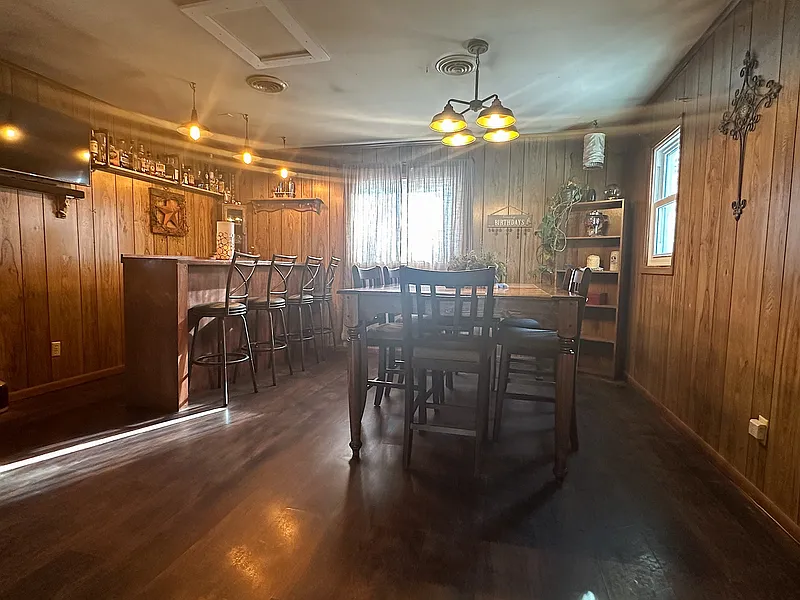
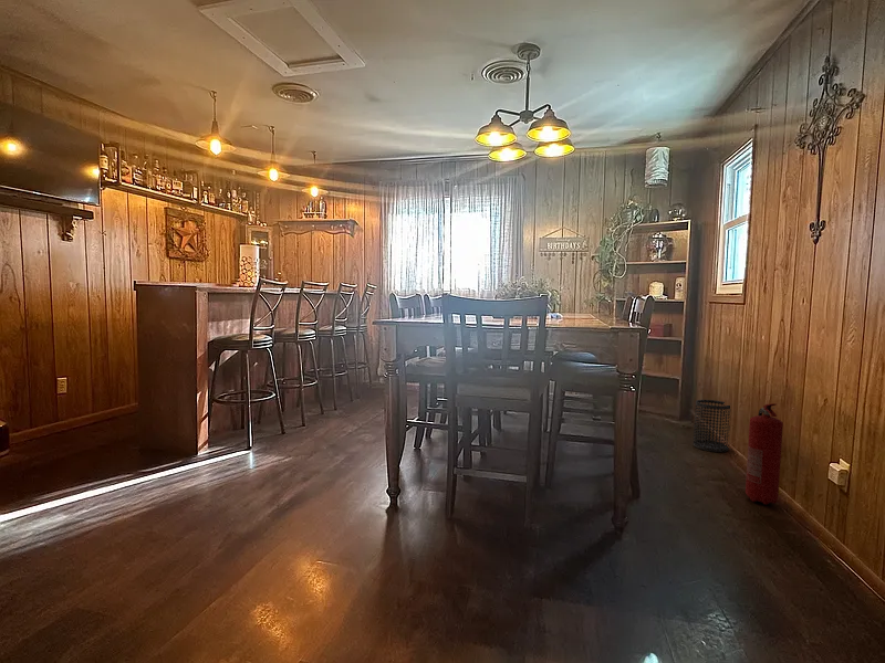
+ wastebasket [693,399,731,453]
+ fire extinguisher [745,402,784,506]
